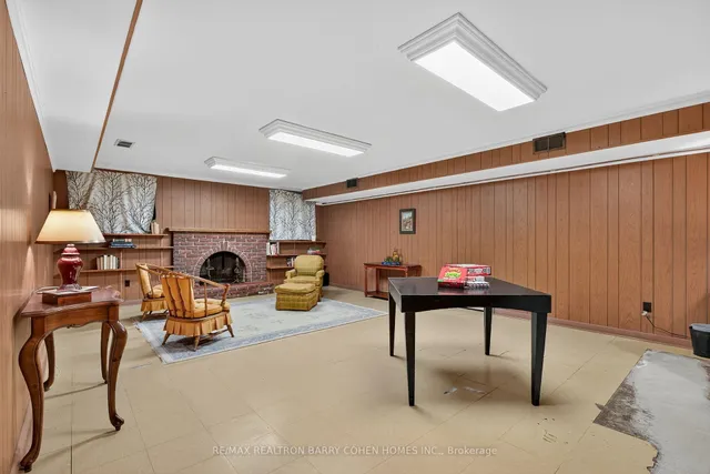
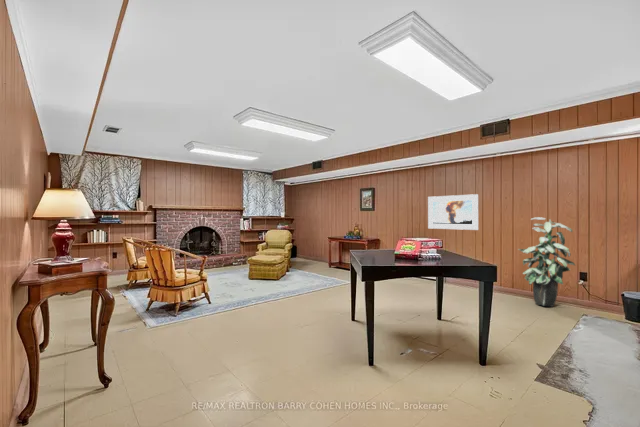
+ indoor plant [517,216,576,308]
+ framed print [427,193,479,231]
